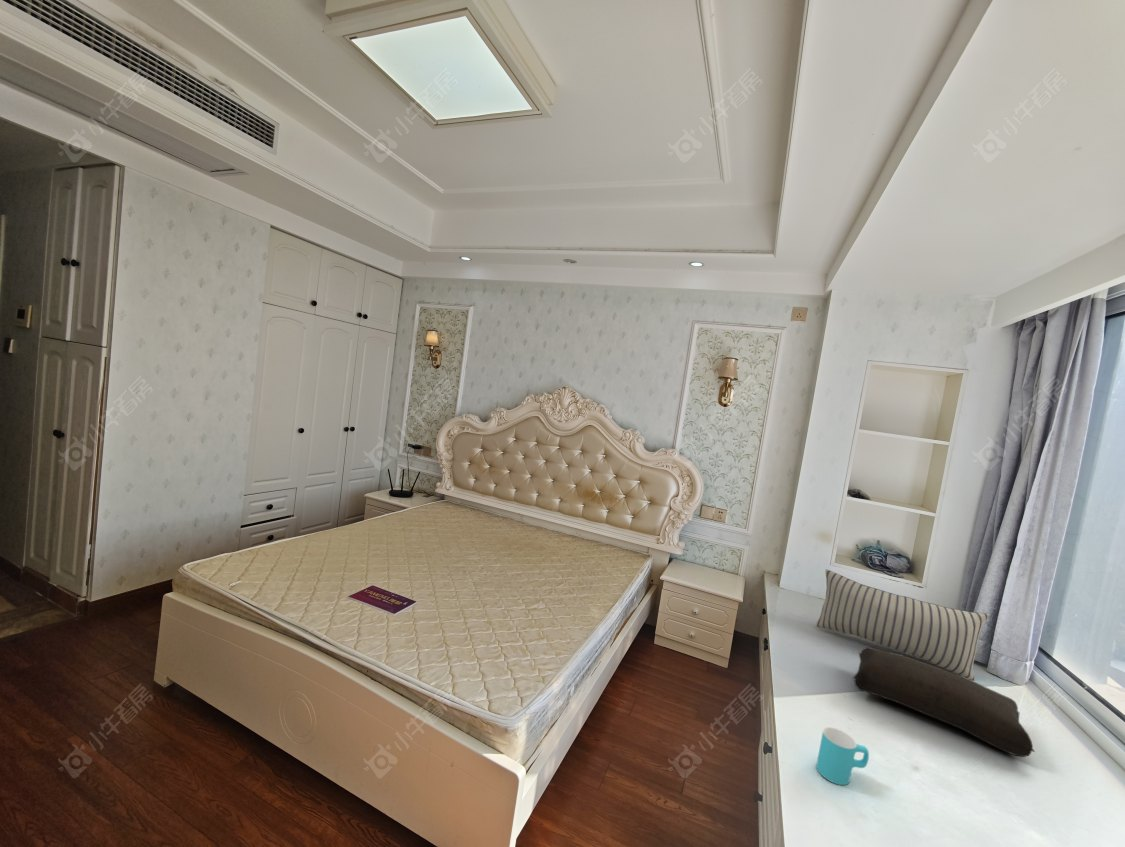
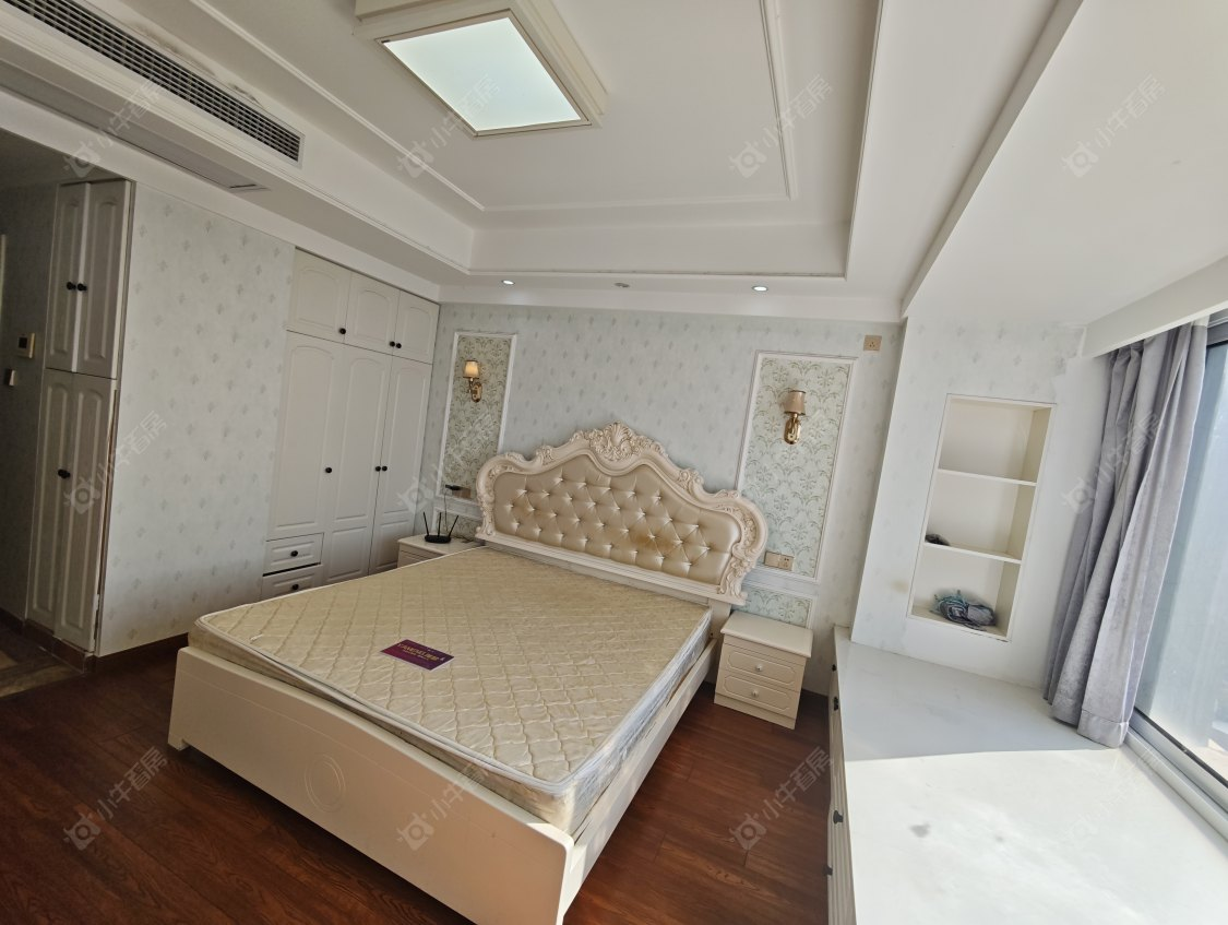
- pillow [815,568,990,681]
- cup [815,726,870,786]
- cushion [852,646,1036,758]
